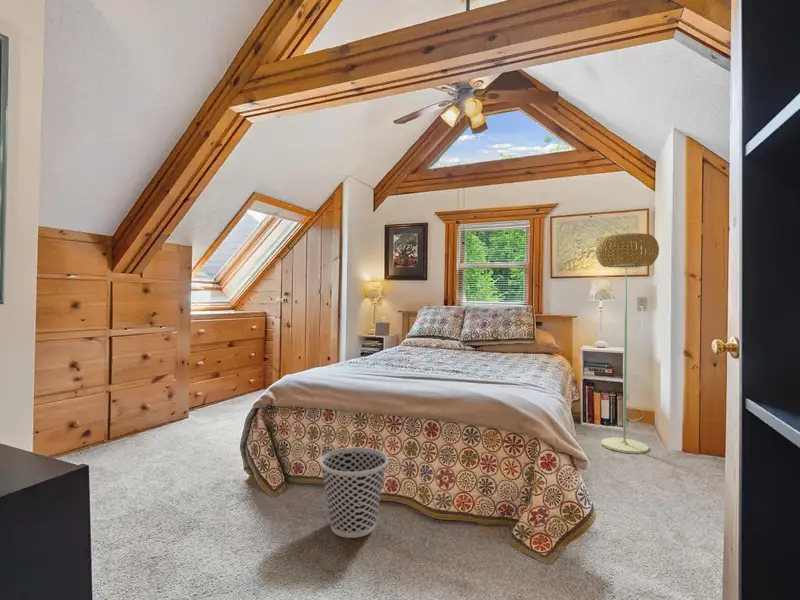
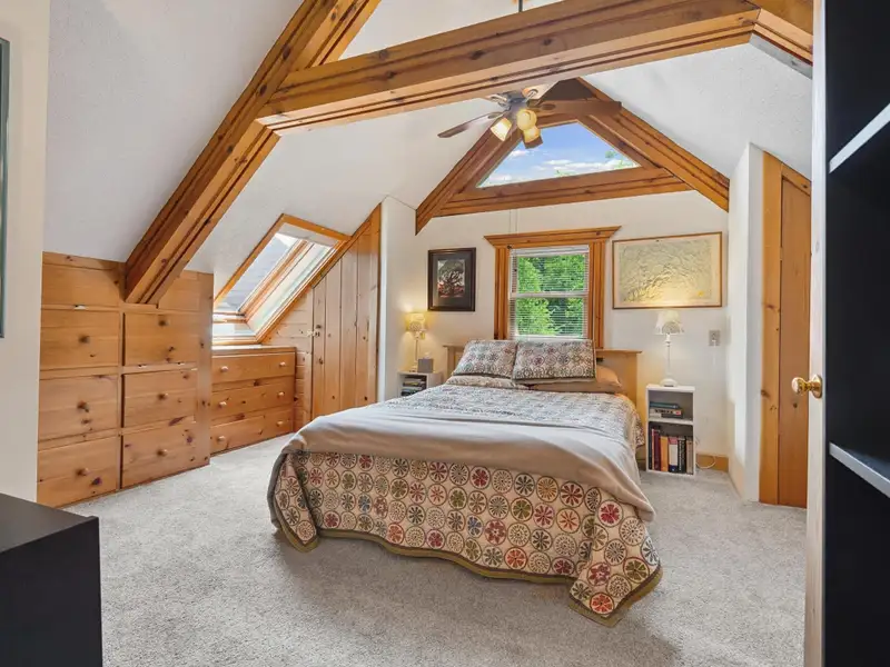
- floor lamp [595,232,660,455]
- wastebasket [319,447,389,539]
